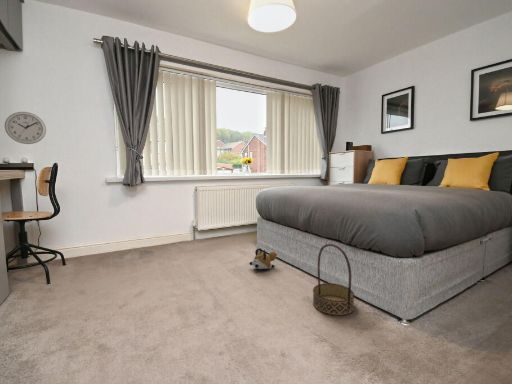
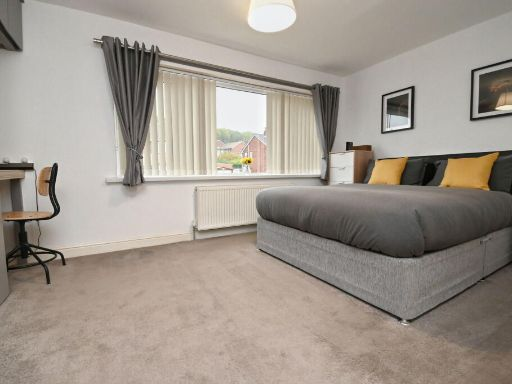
- plush toy [248,247,278,270]
- basket [312,243,355,317]
- wall clock [4,111,47,145]
